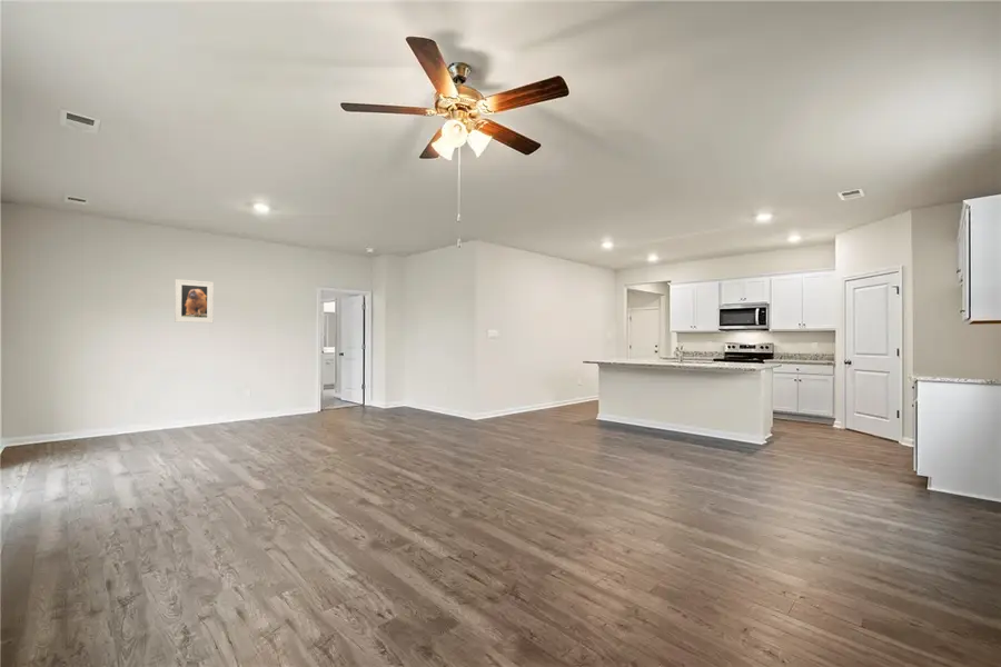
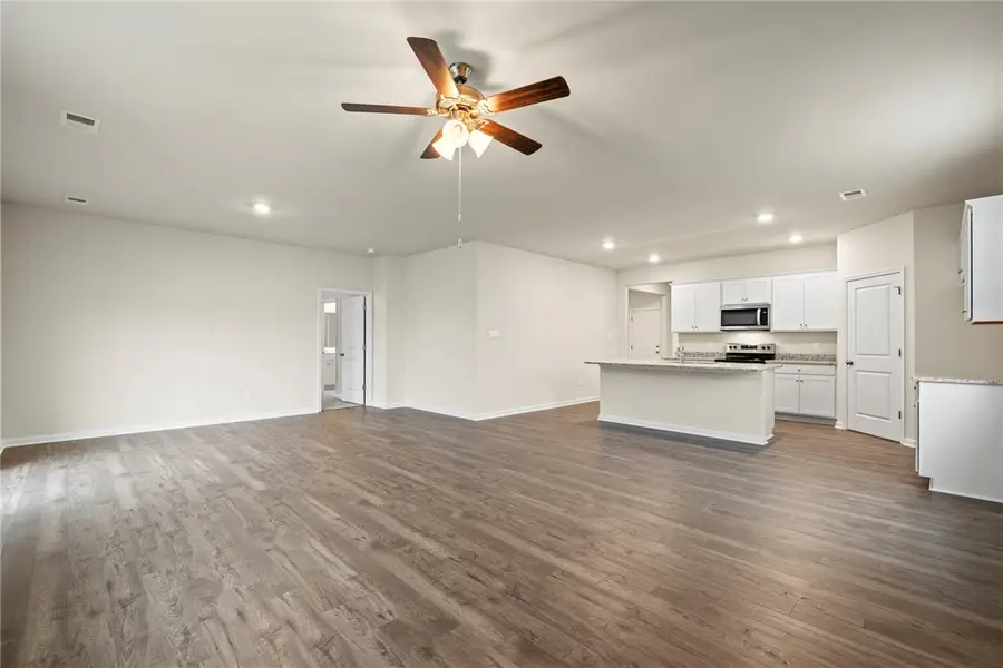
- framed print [174,278,215,323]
